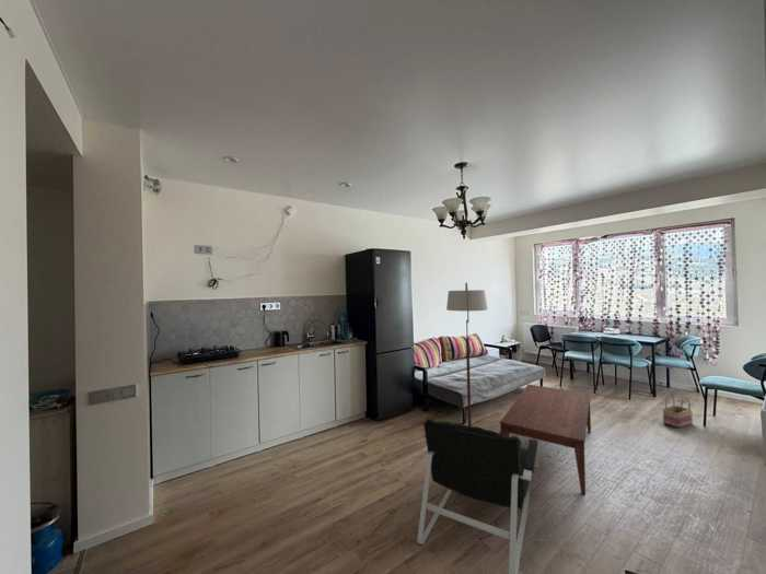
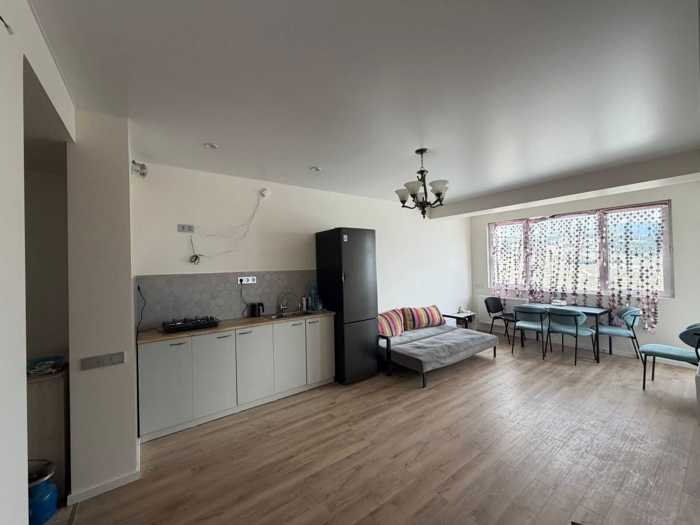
- armchair [416,418,539,574]
- basket [661,393,694,429]
- coffee table [499,384,592,496]
- floor lamp [445,281,489,426]
